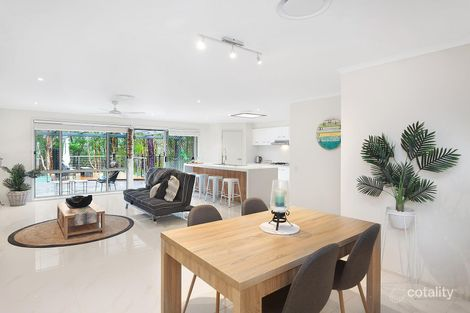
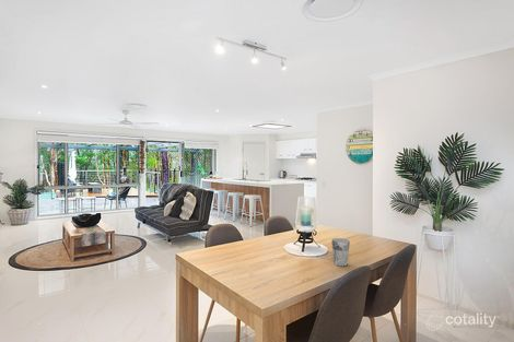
+ cup [330,237,351,268]
